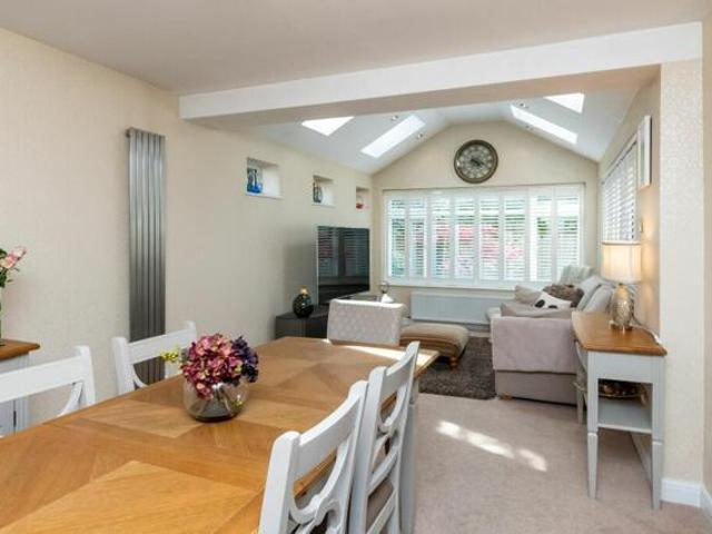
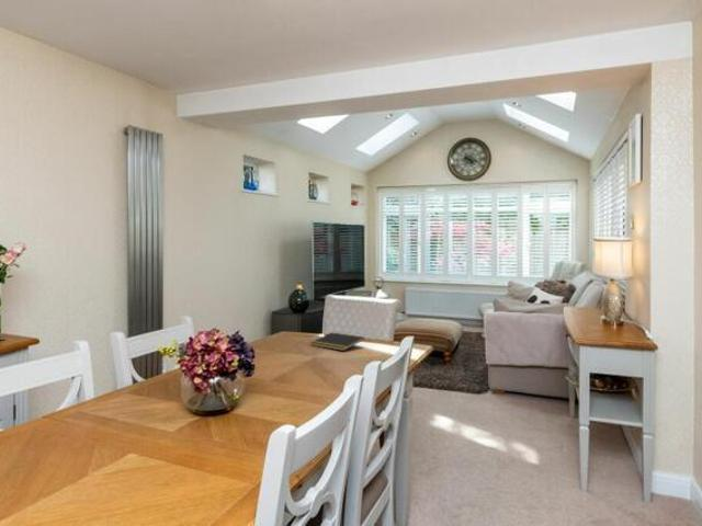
+ notepad [309,331,365,352]
